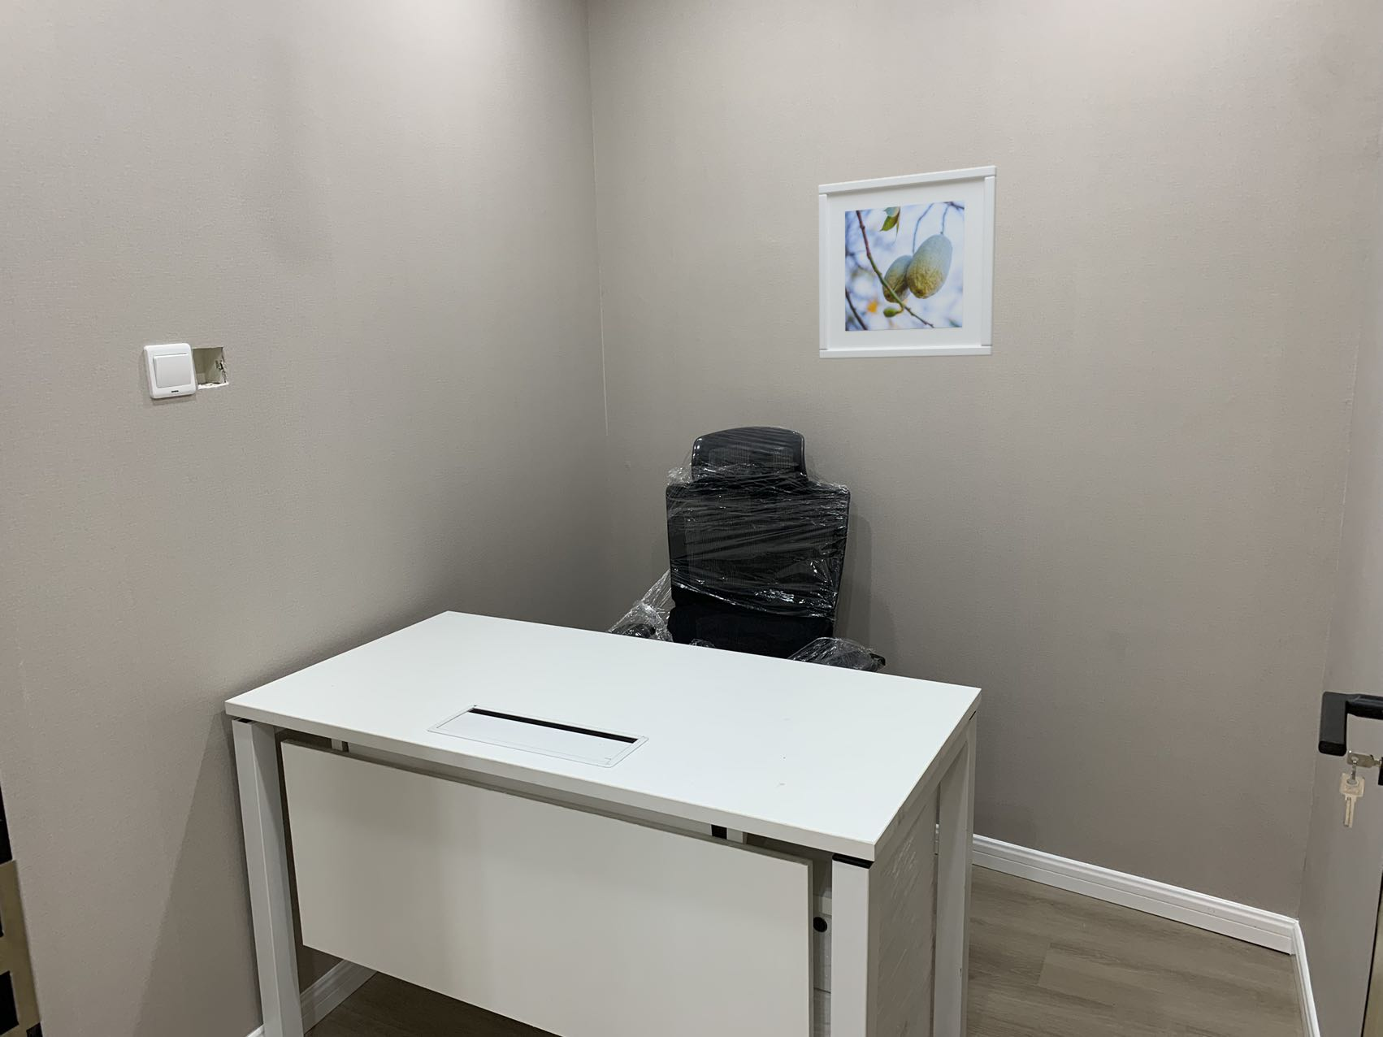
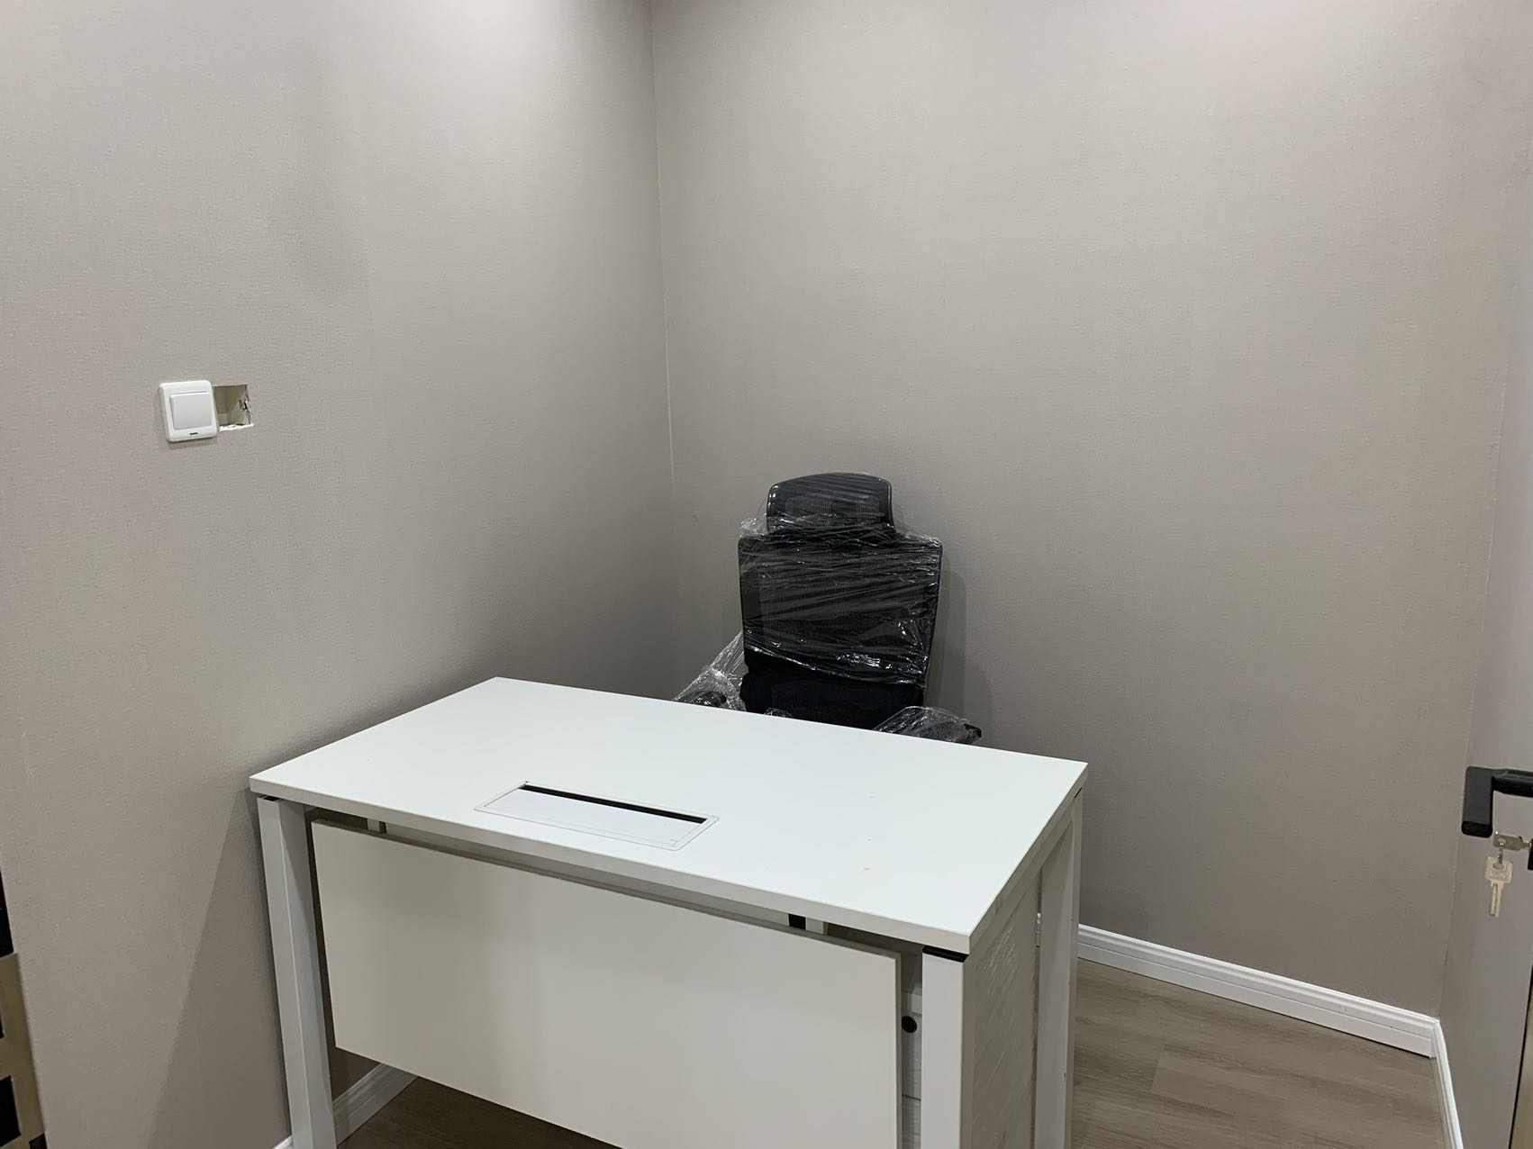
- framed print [818,164,998,361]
